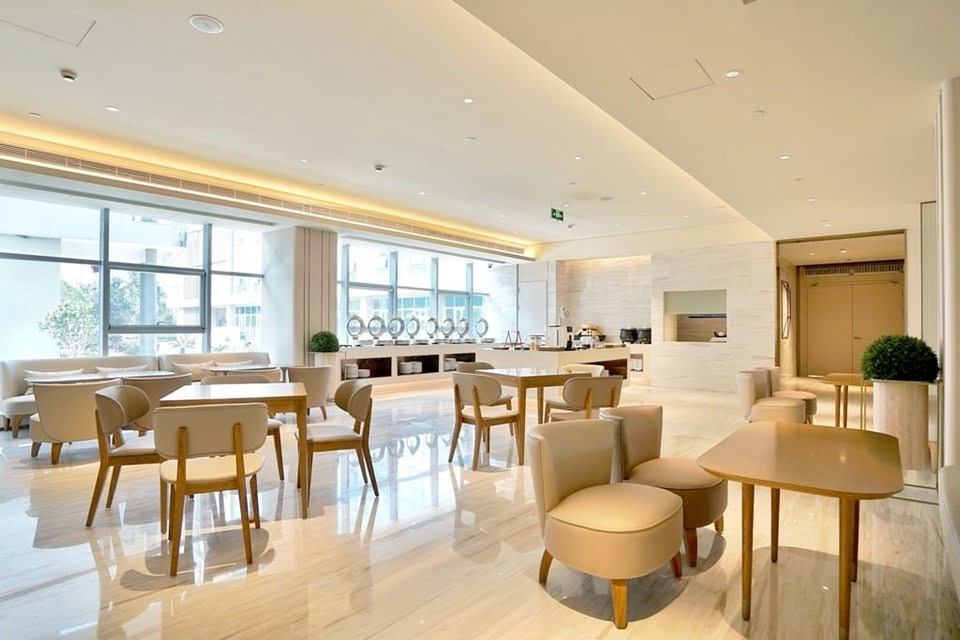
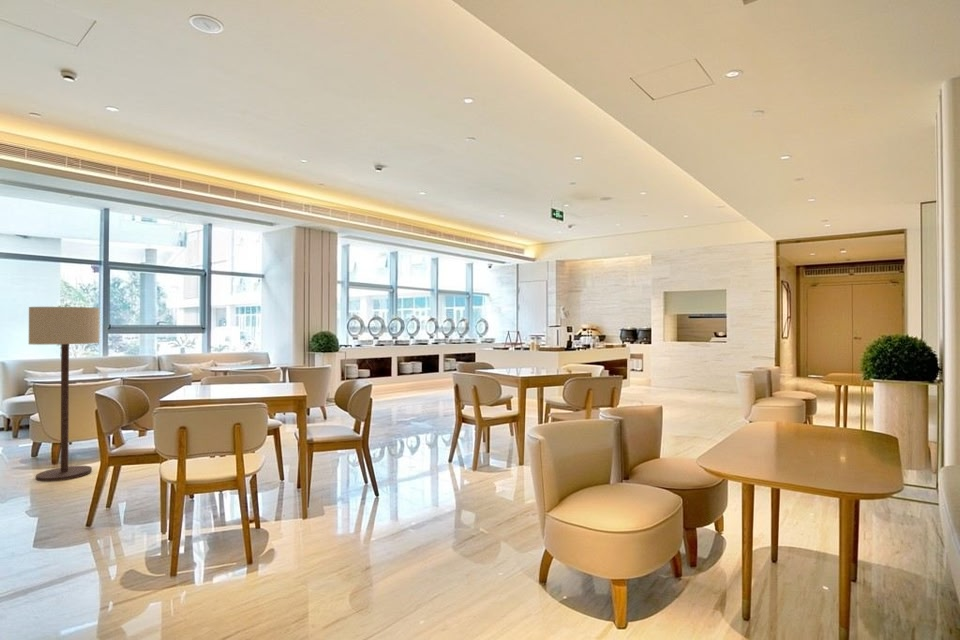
+ floor lamp [28,306,100,483]
